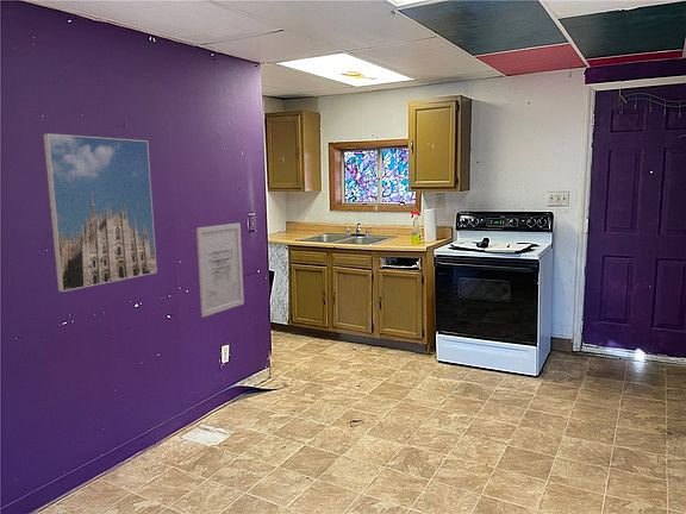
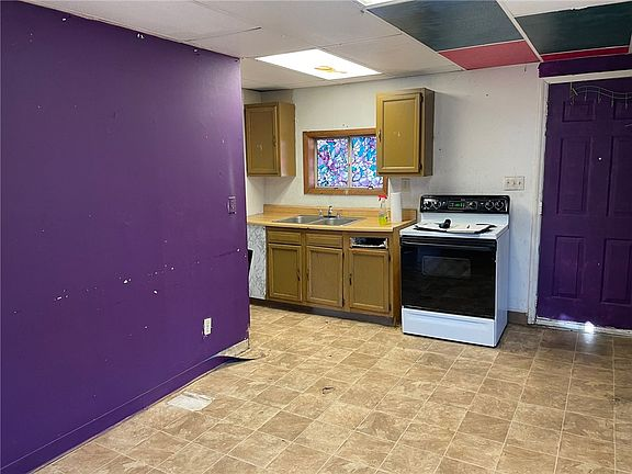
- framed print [43,132,158,293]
- wall art [195,222,245,318]
